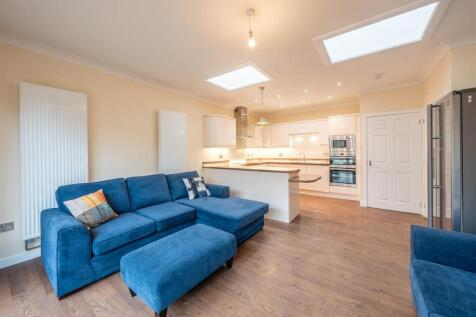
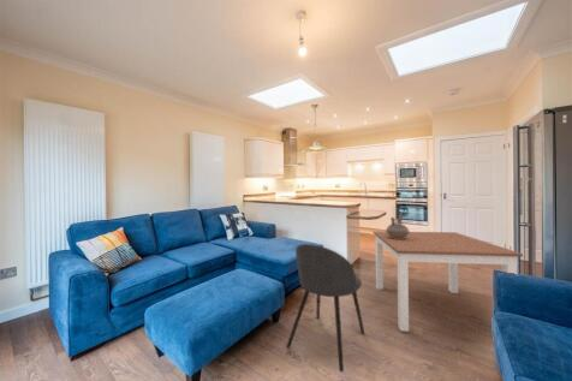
+ vessel [385,213,410,239]
+ dining chair [286,243,365,374]
+ dining table [373,230,524,333]
